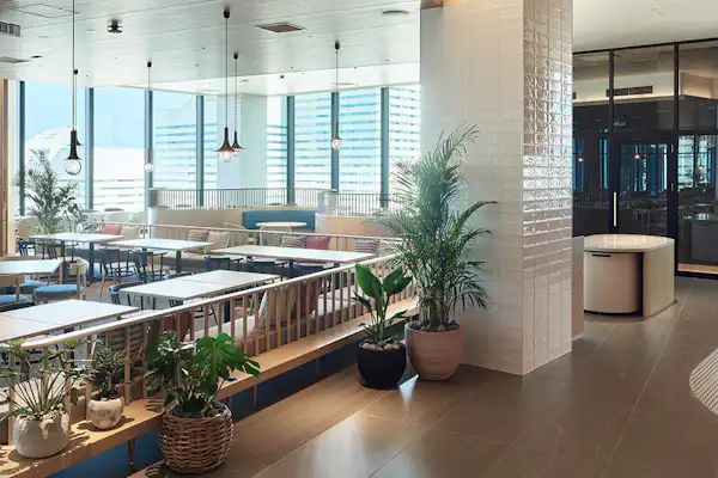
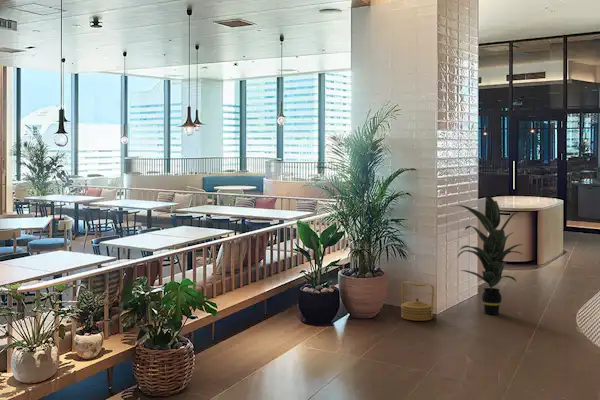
+ indoor plant [454,194,525,316]
+ basket [400,280,435,322]
